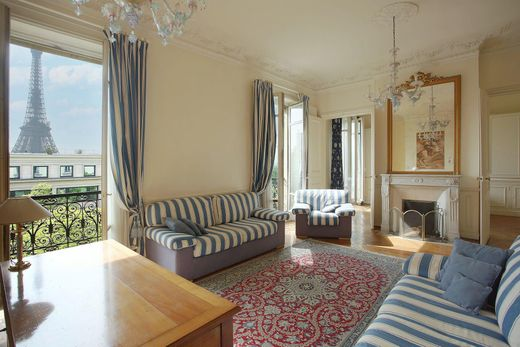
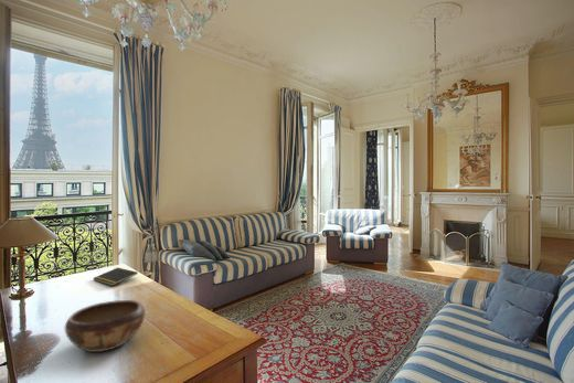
+ decorative bowl [64,299,146,353]
+ notepad [93,267,139,287]
